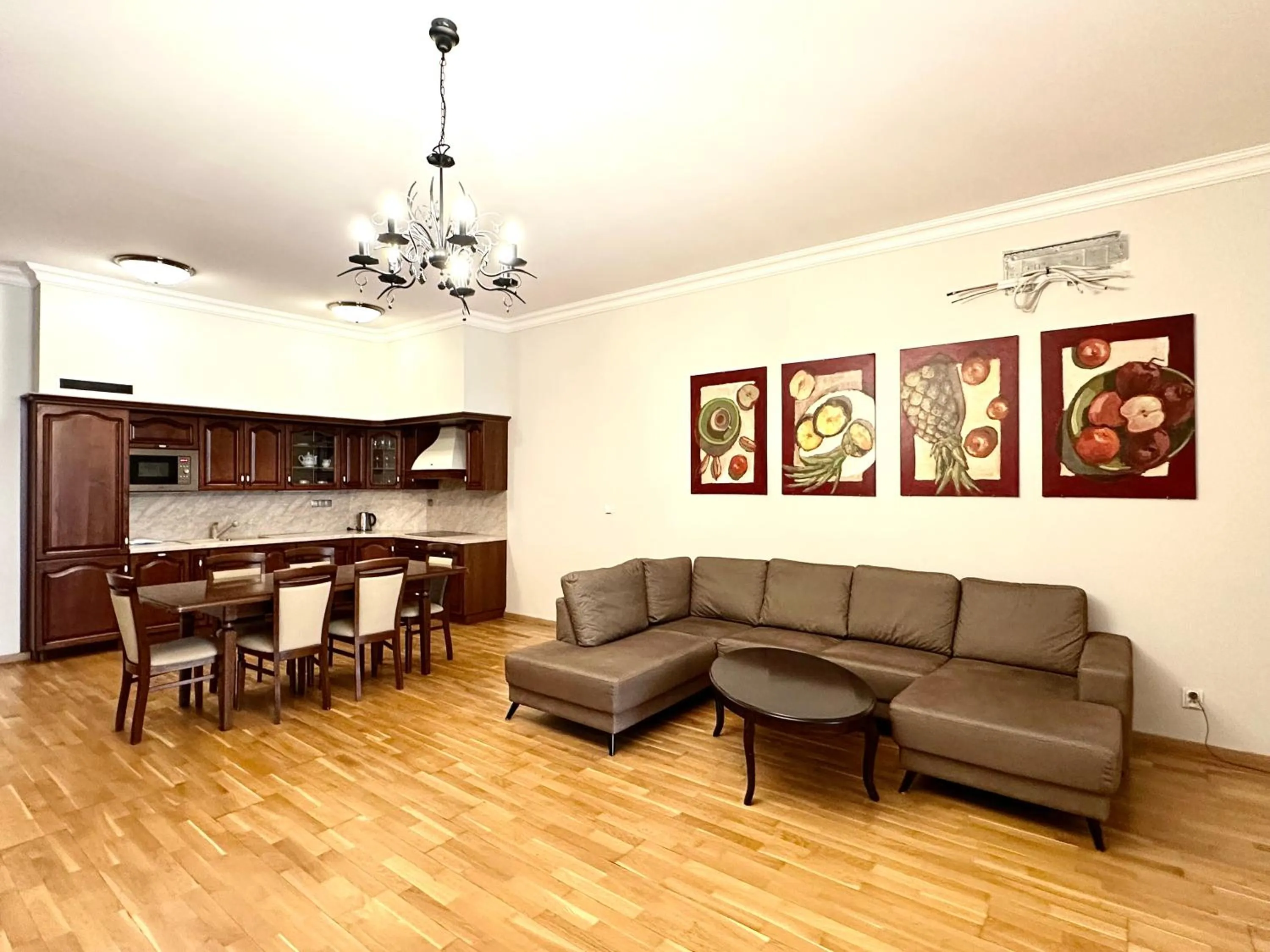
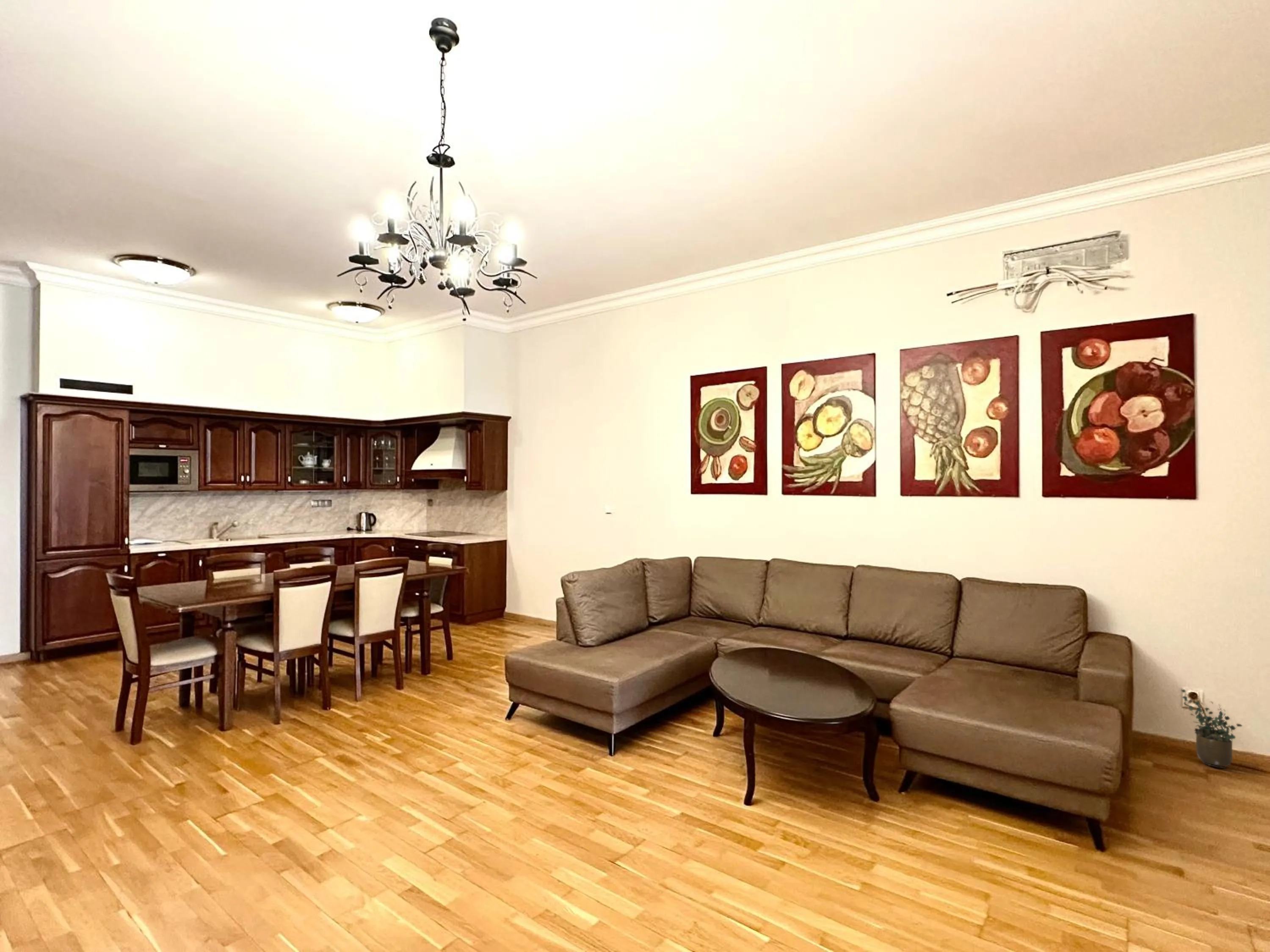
+ potted plant [1181,689,1243,768]
